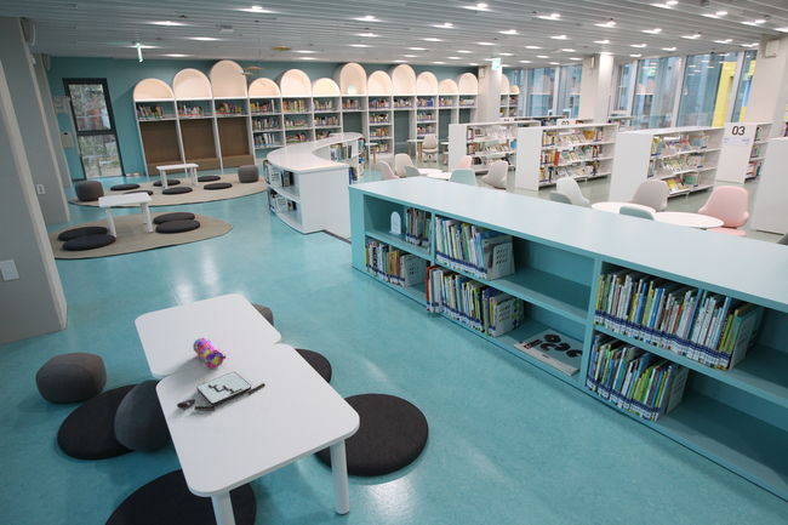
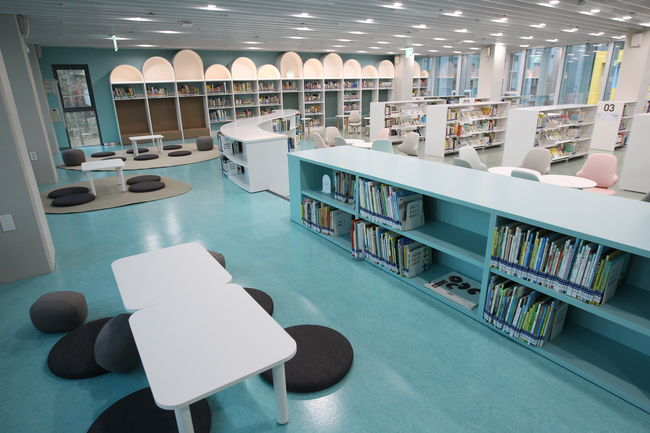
- pencil case [192,337,227,370]
- board game [176,371,267,411]
- ceiling mobile [240,19,293,87]
